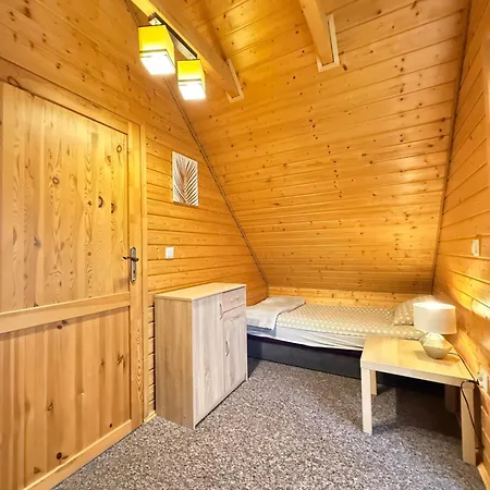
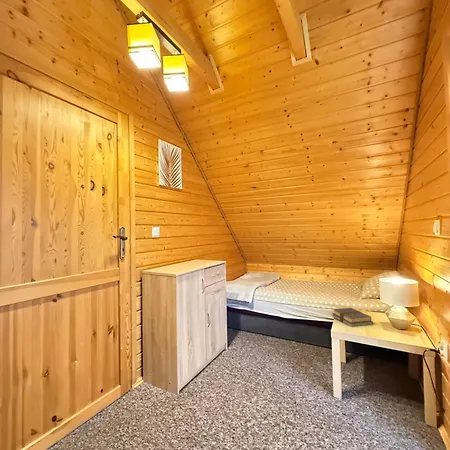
+ book [331,307,374,328]
